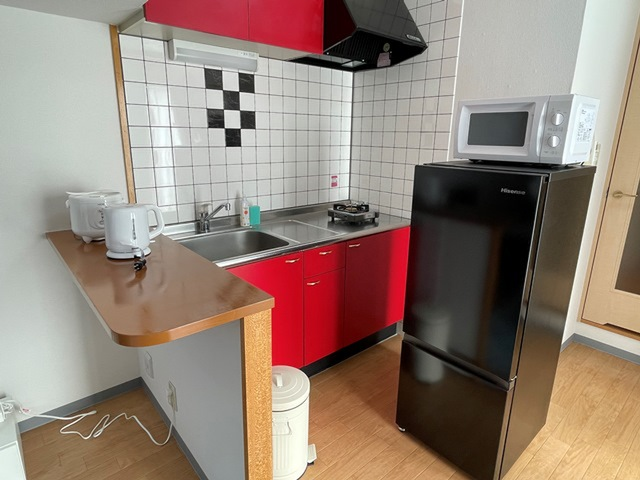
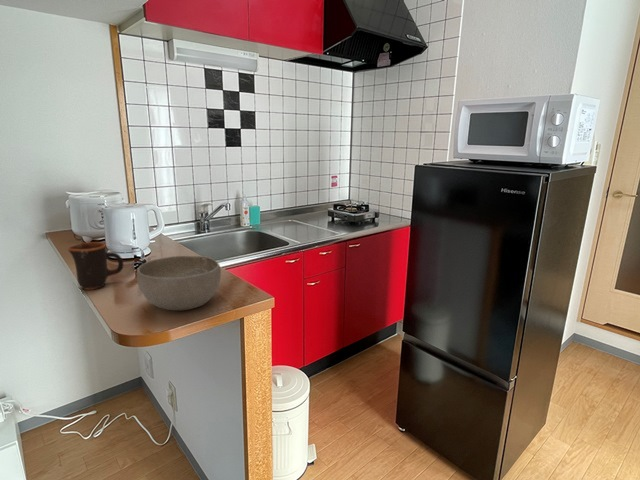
+ bowl [136,255,222,311]
+ mug [67,241,124,291]
